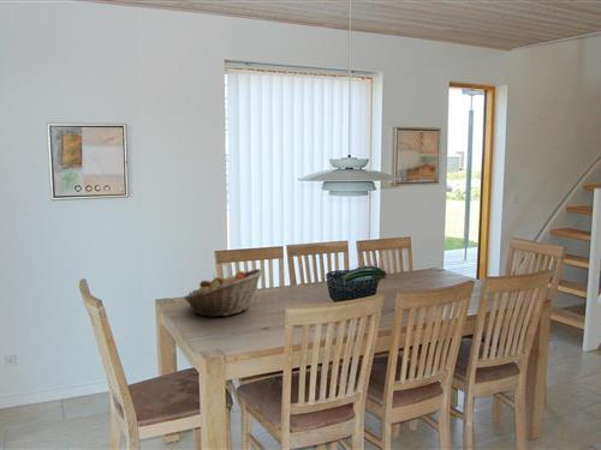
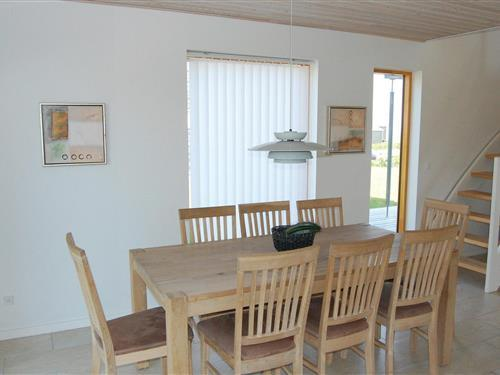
- fruit basket [183,268,264,318]
